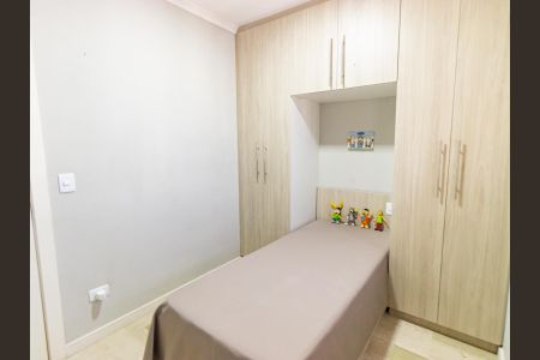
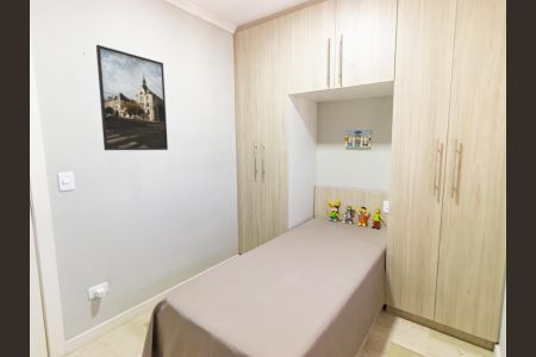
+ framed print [95,44,169,151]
